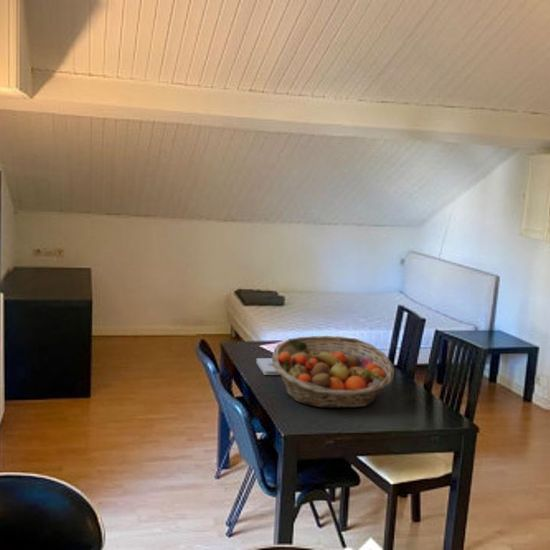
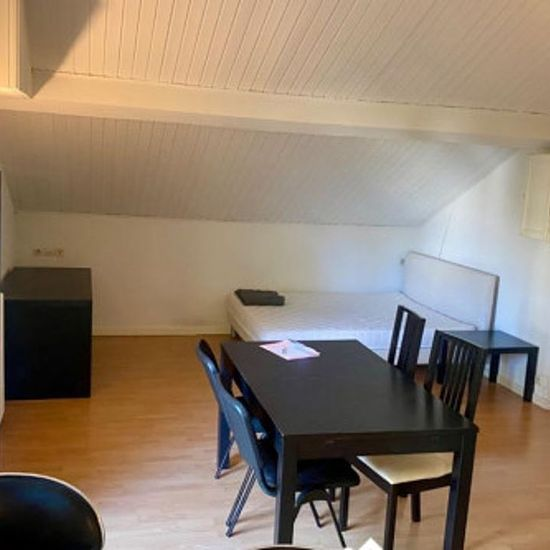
- notepad [255,357,280,376]
- fruit basket [272,335,395,409]
